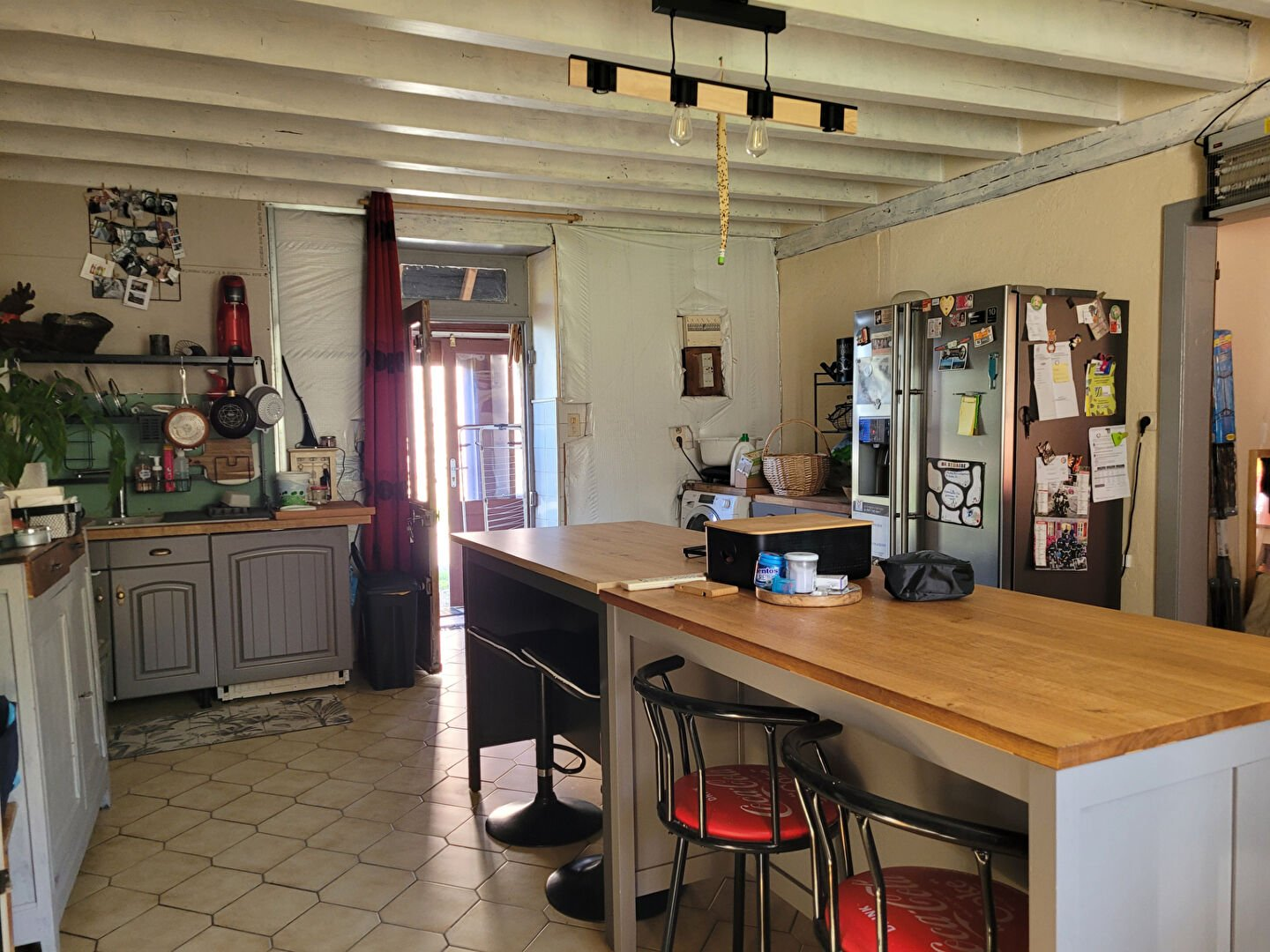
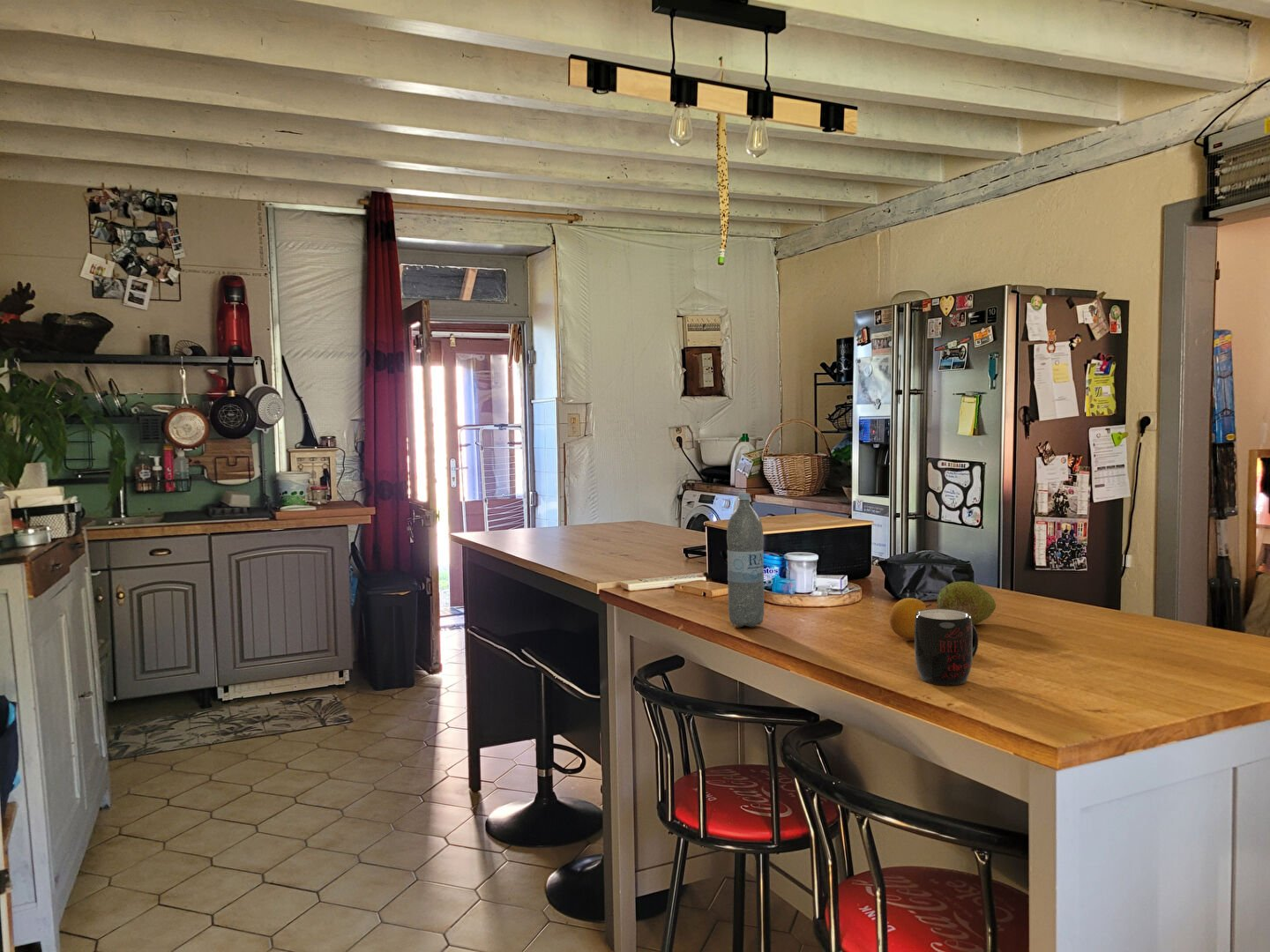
+ fruit [889,597,932,641]
+ mug [914,607,979,687]
+ water bottle [726,492,765,628]
+ fruit [936,580,997,626]
